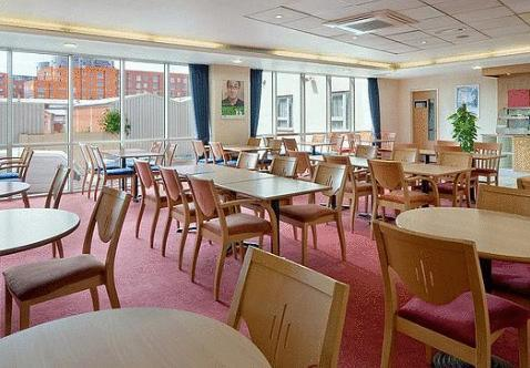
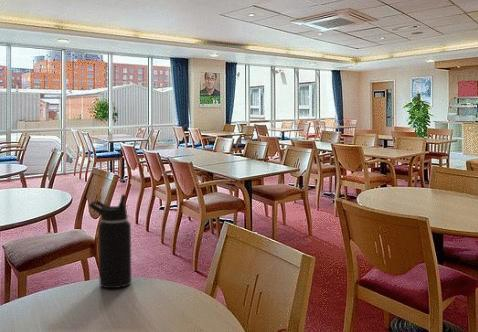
+ water bottle [88,193,132,289]
